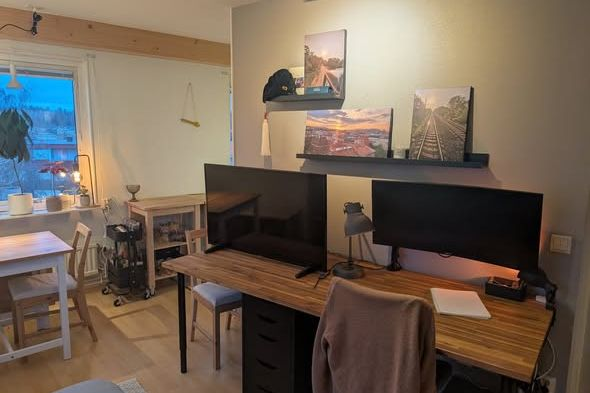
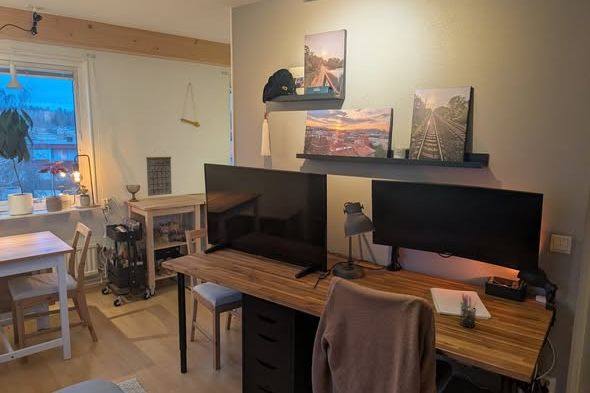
+ calendar [145,150,173,197]
+ pen holder [459,293,478,329]
